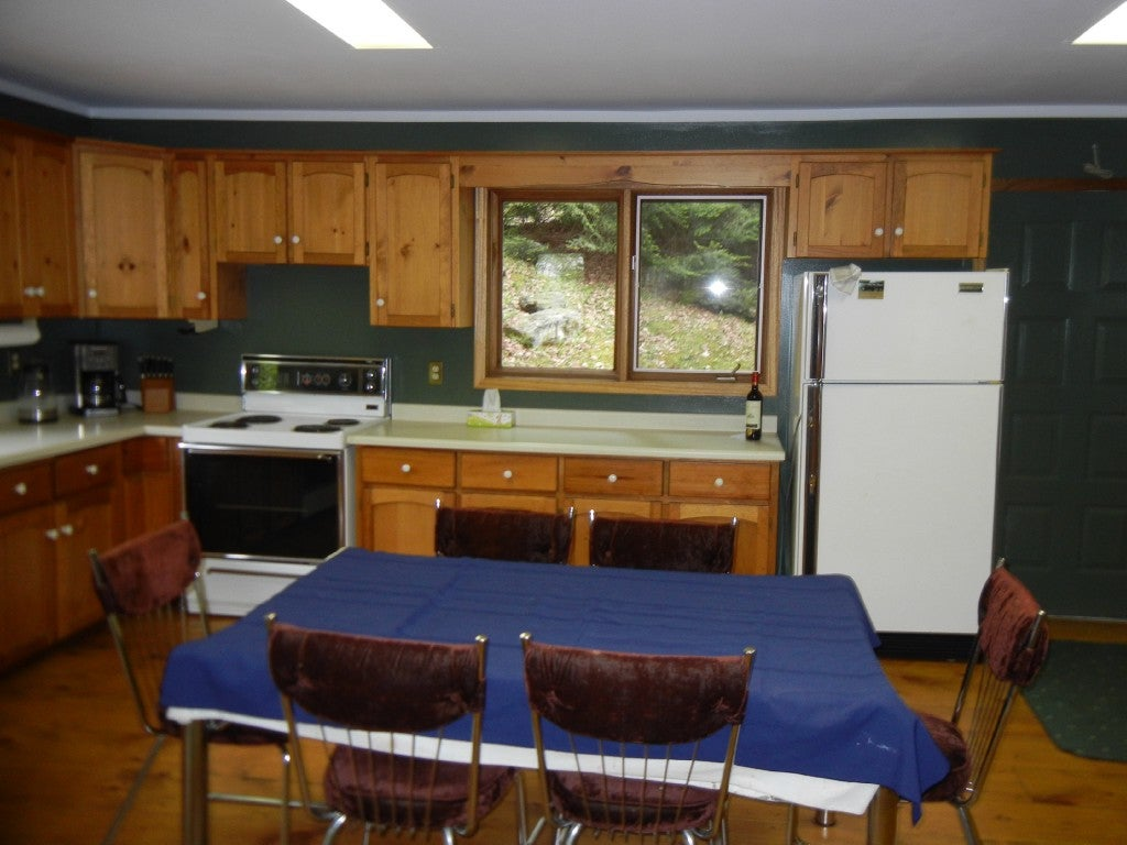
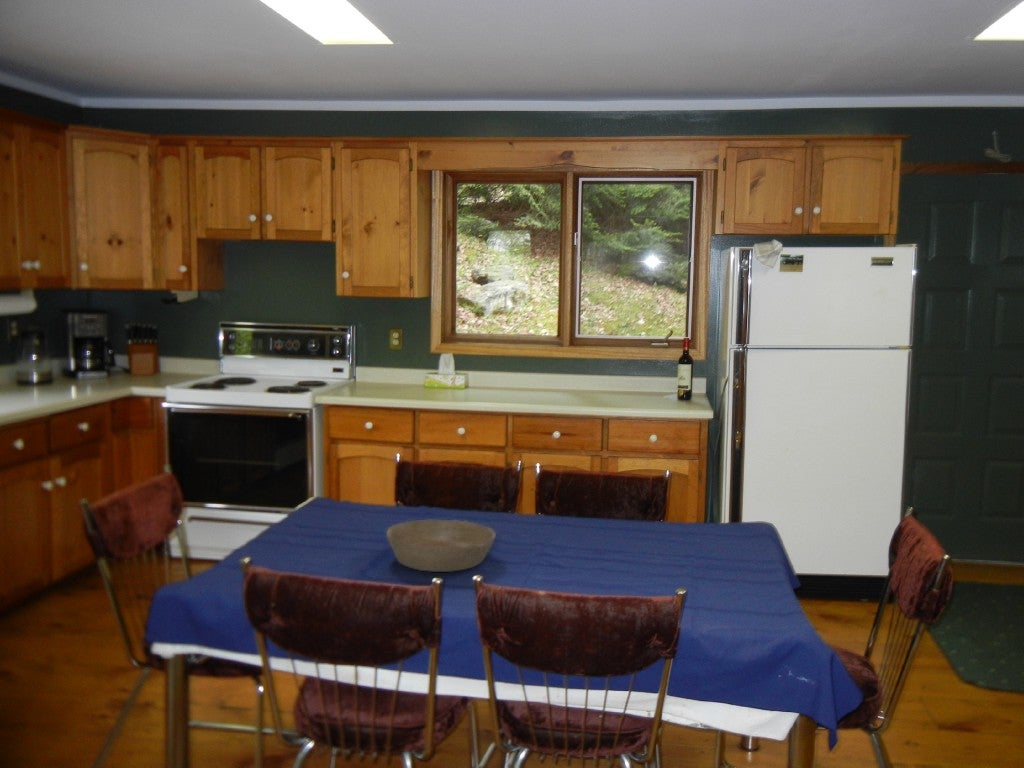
+ bowl [385,519,497,573]
